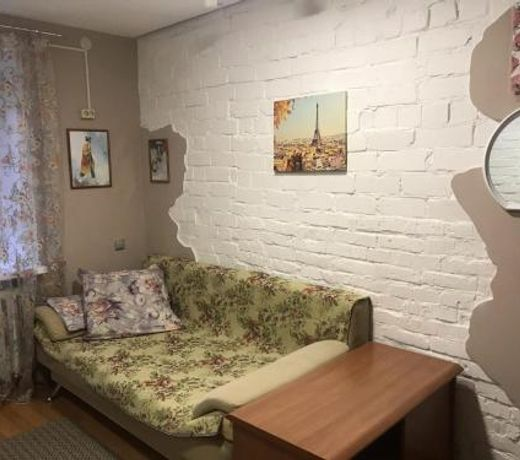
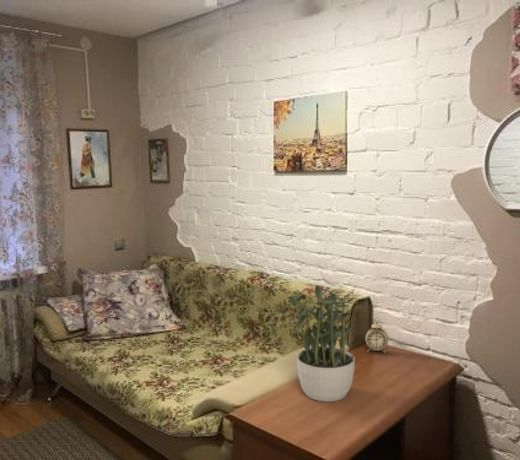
+ potted plant [284,285,358,403]
+ alarm clock [364,317,389,354]
